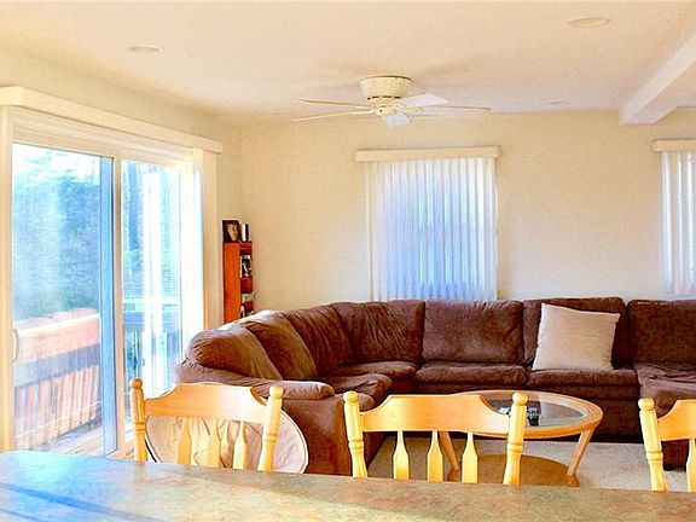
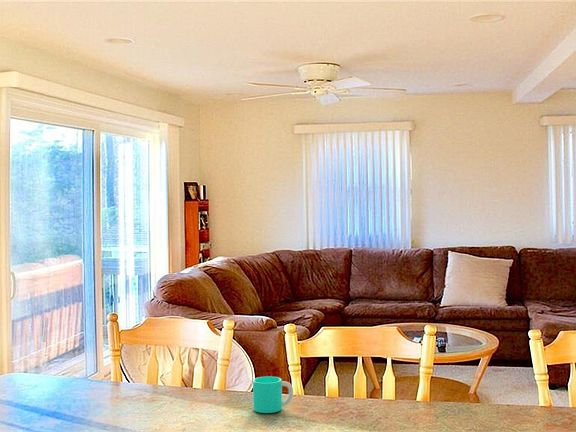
+ cup [252,375,294,414]
